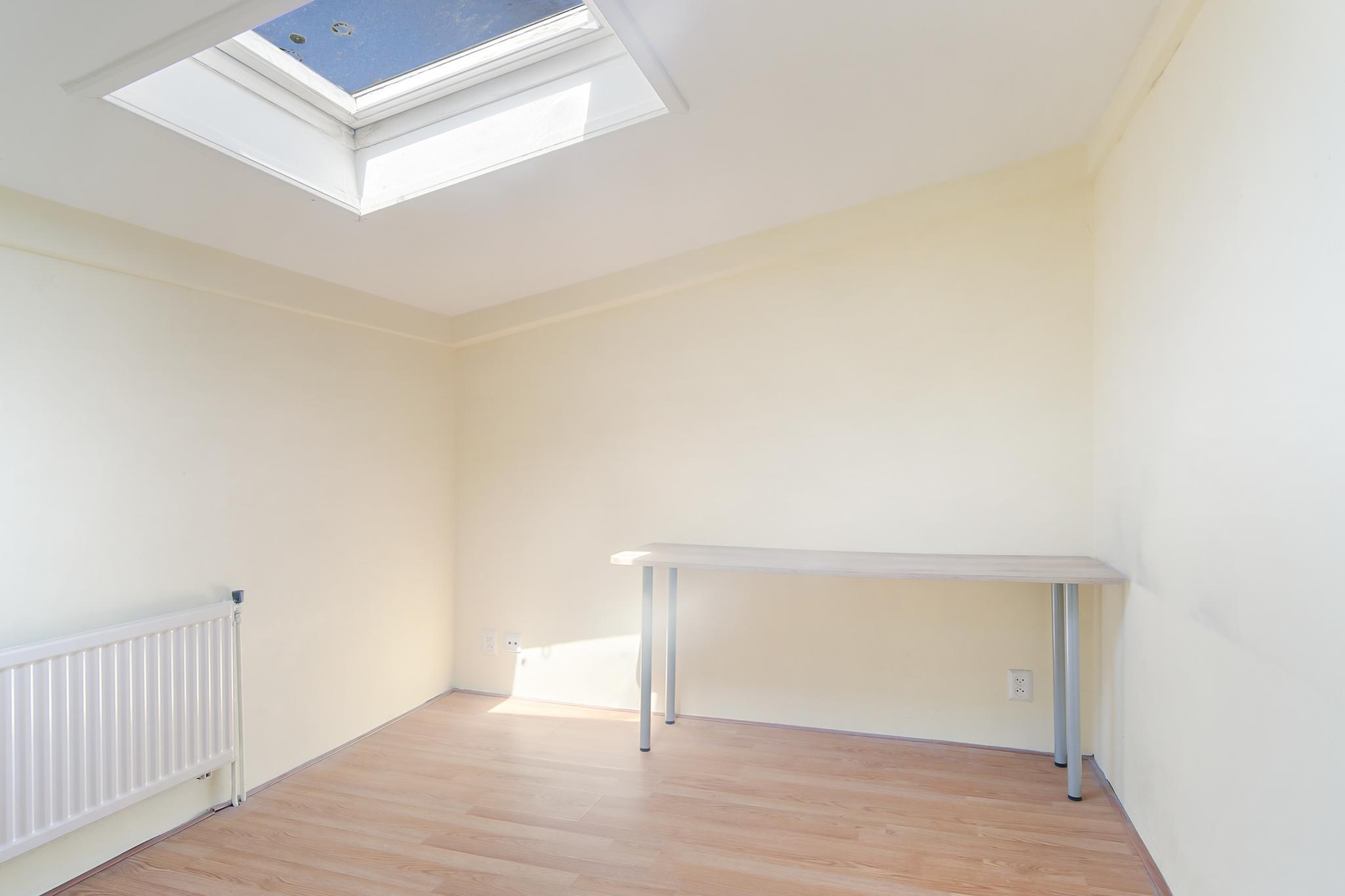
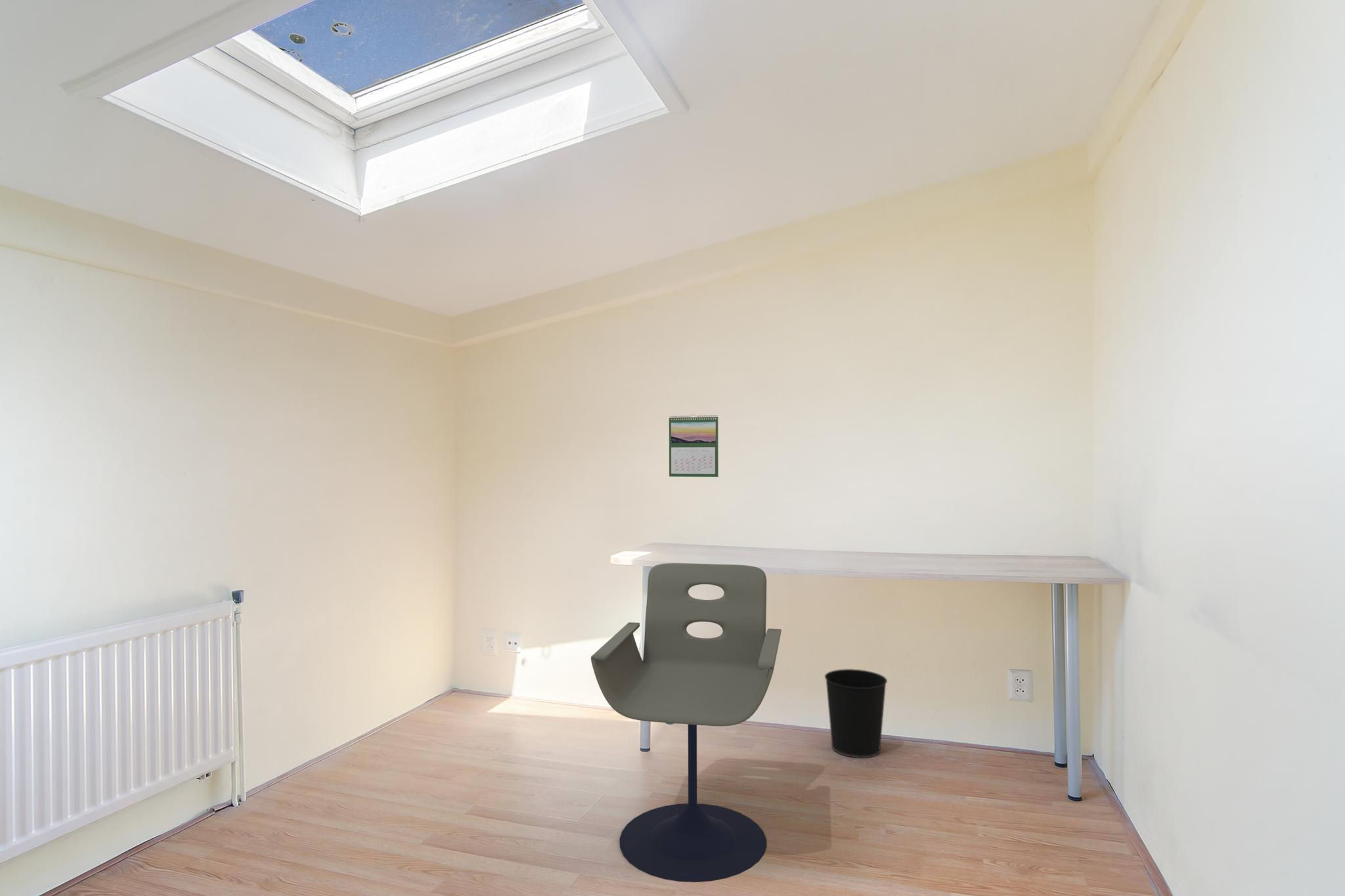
+ office chair [590,563,782,883]
+ wastebasket [824,668,888,759]
+ calendar [669,414,719,478]
